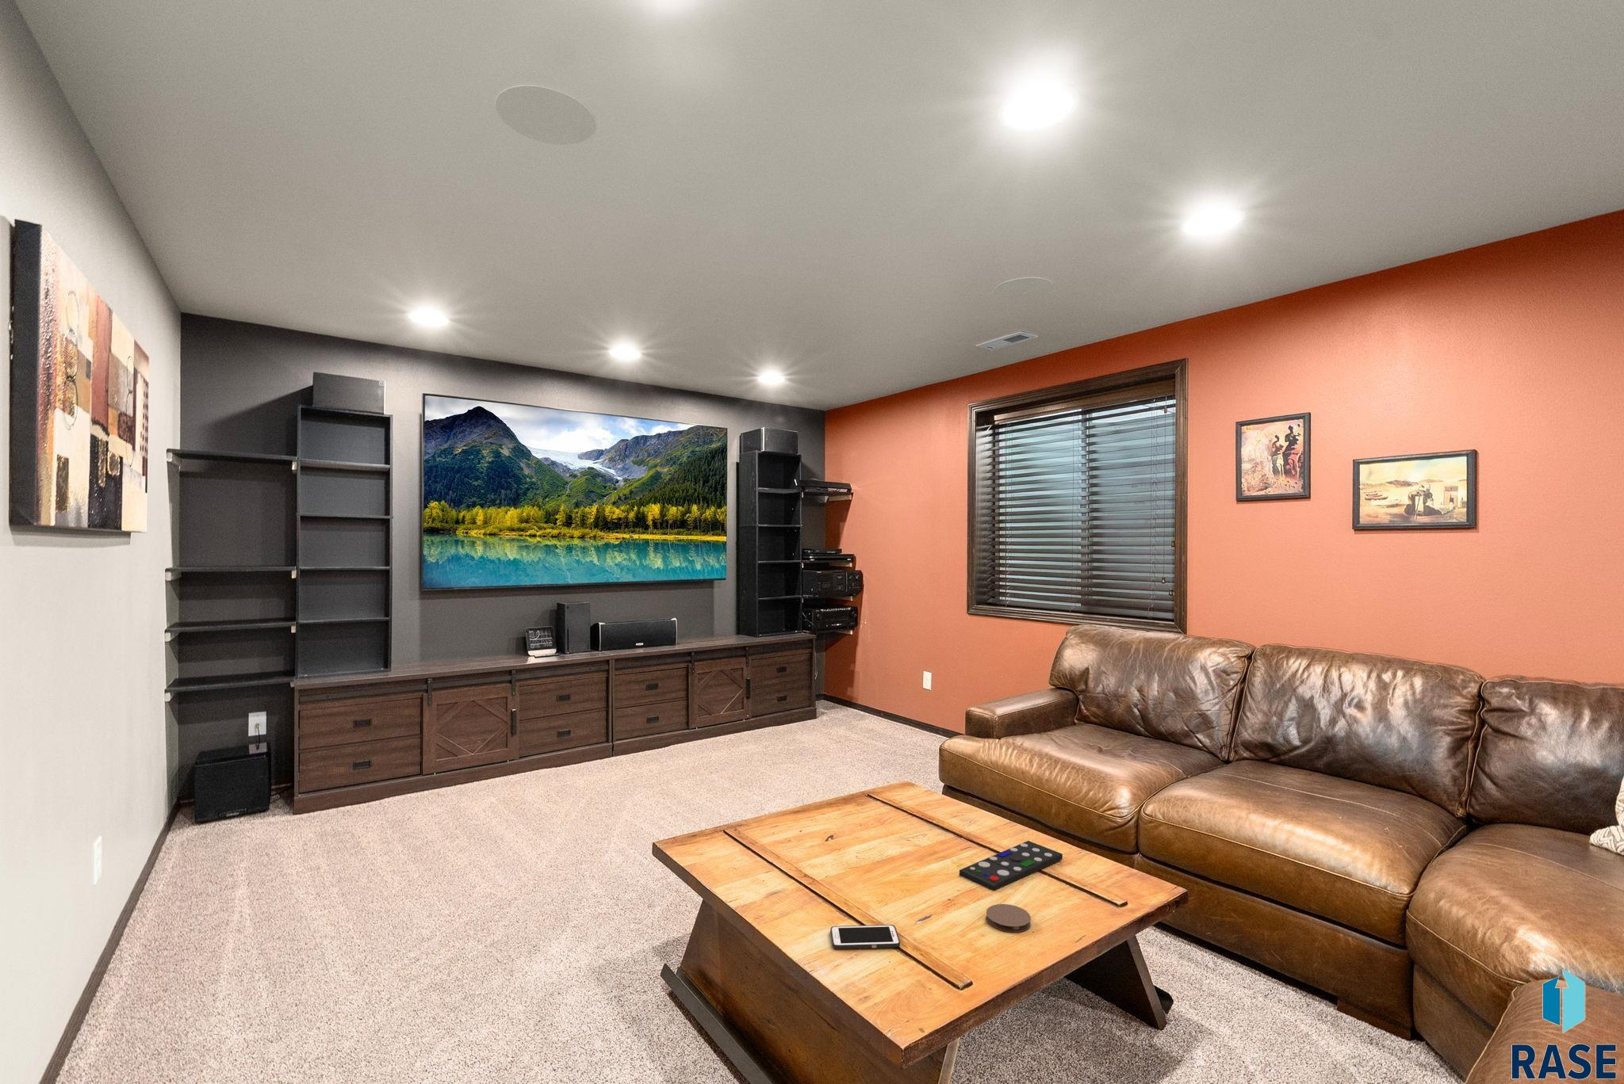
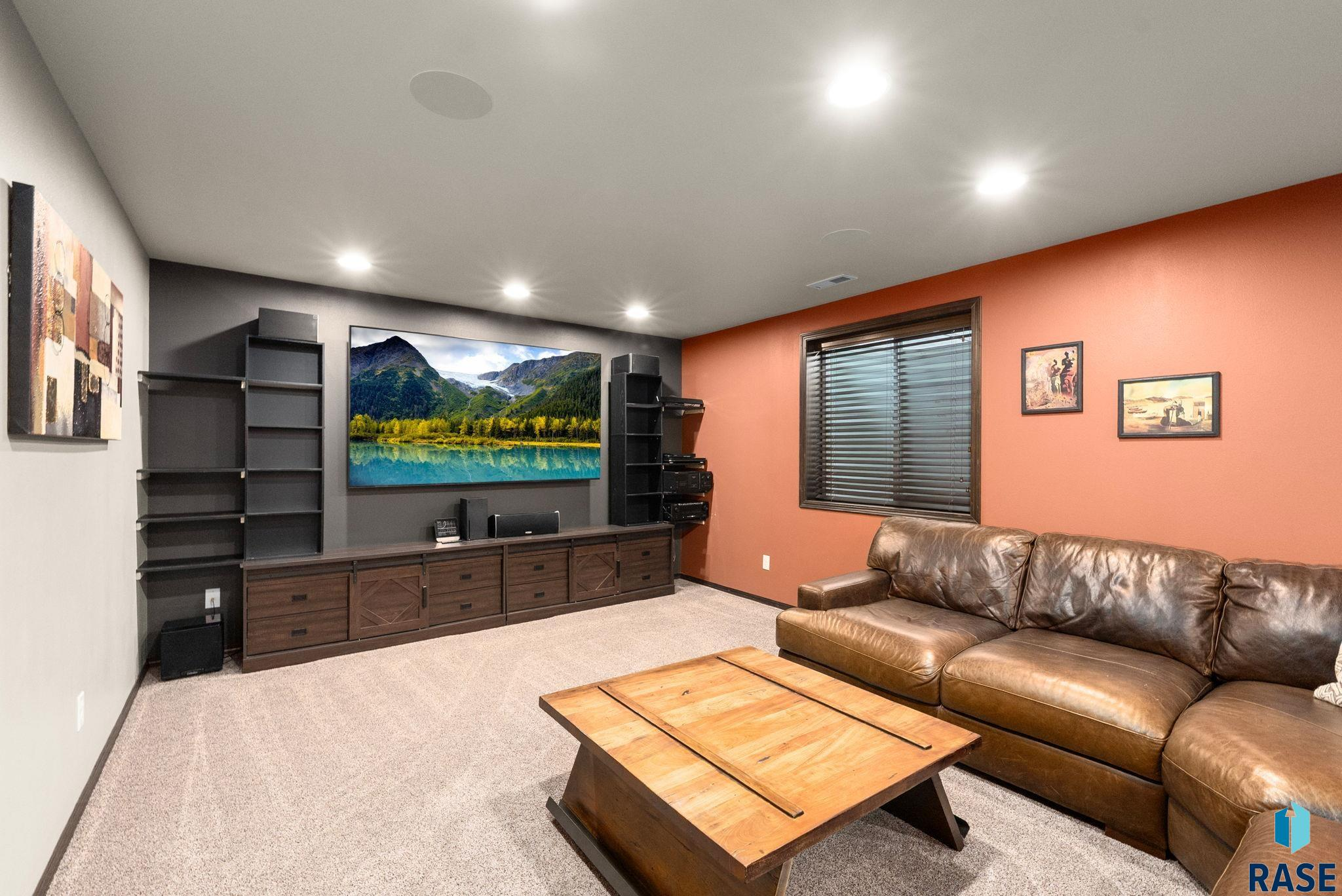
- remote control [958,840,1064,892]
- coaster [986,904,1032,934]
- cell phone [829,924,900,950]
